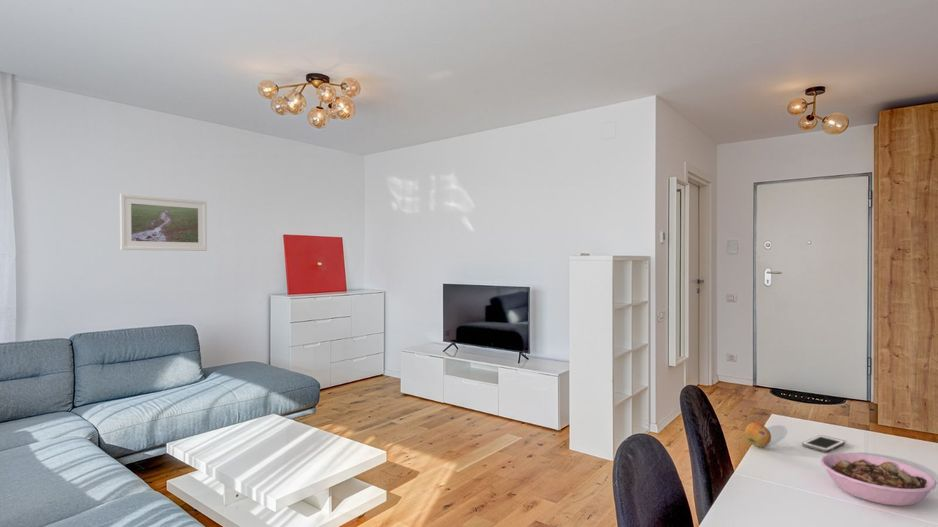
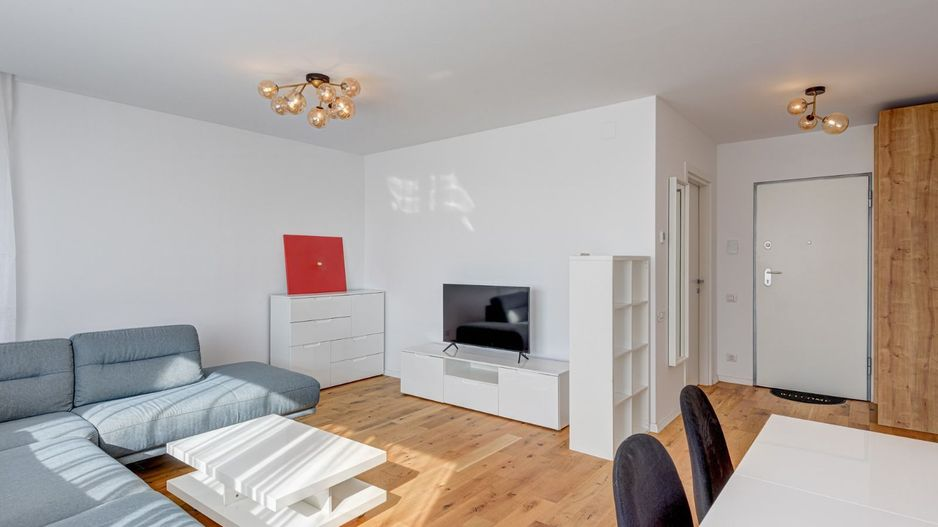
- fruit [744,421,772,449]
- bowl [819,452,938,507]
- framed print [119,193,208,252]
- cell phone [801,434,846,453]
